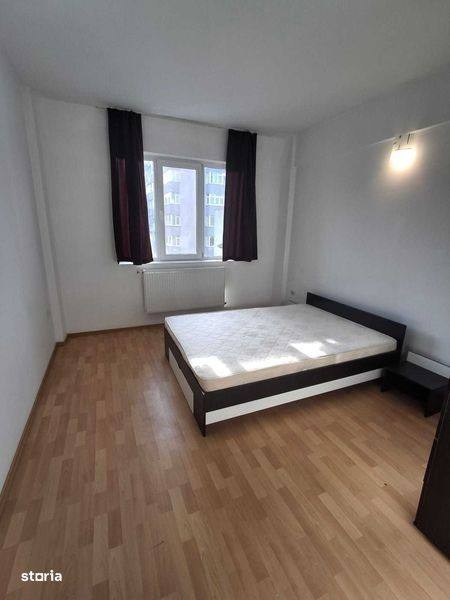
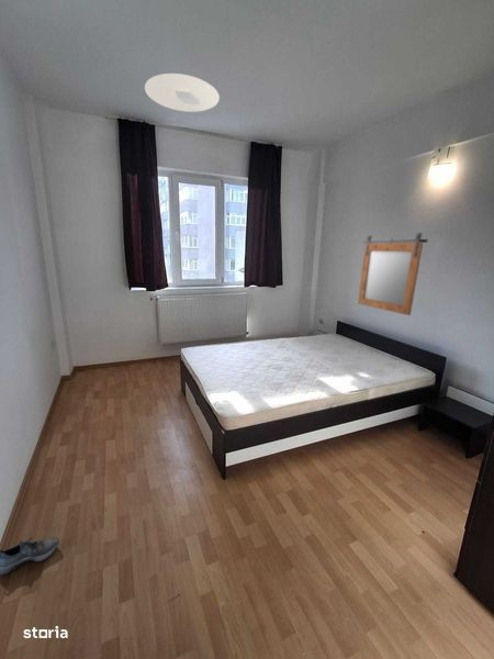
+ ceiling light [144,72,221,113]
+ mirror [357,232,429,316]
+ shoe [0,536,59,576]
